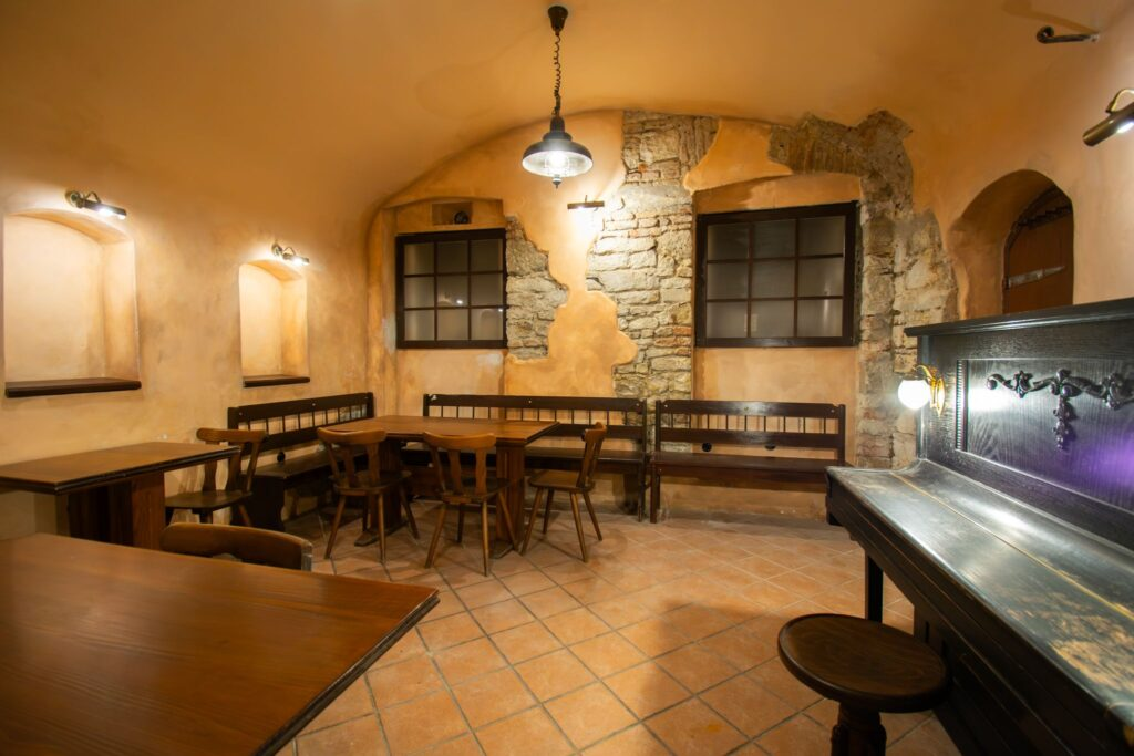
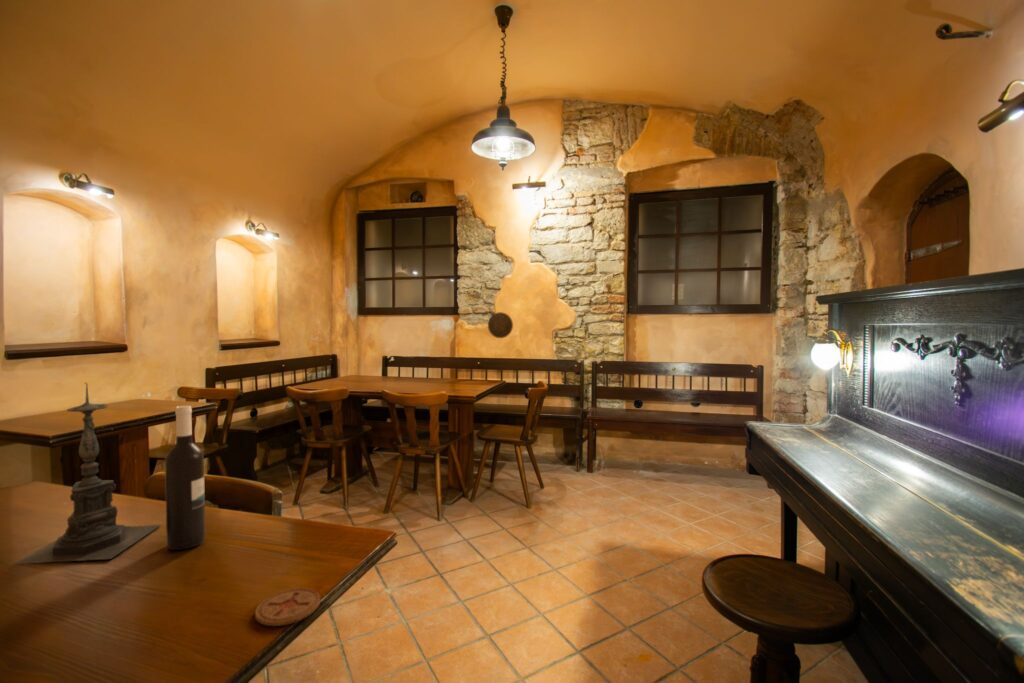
+ wine bottle [164,404,206,551]
+ decorative plate [487,311,514,339]
+ candle holder [13,382,162,565]
+ coaster [254,587,321,627]
